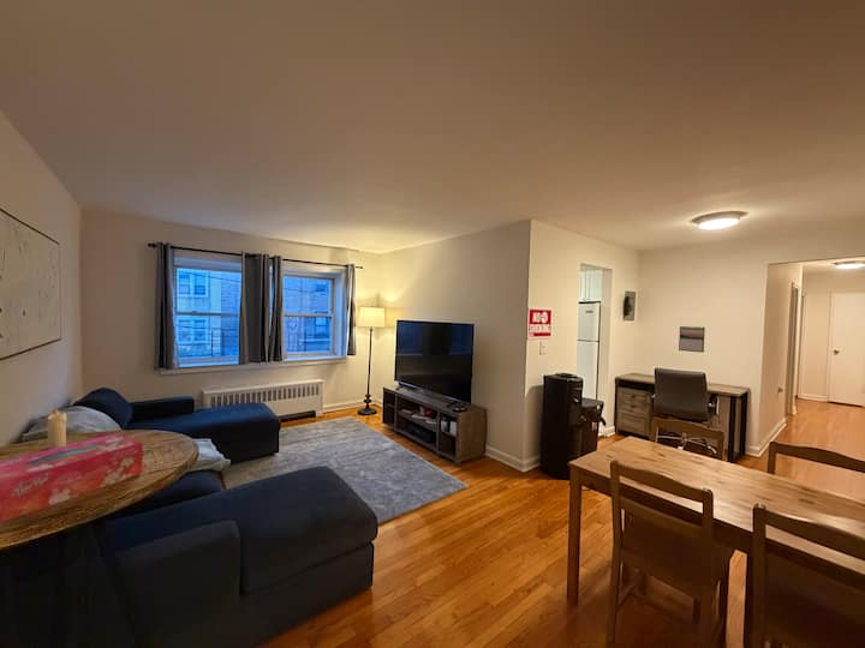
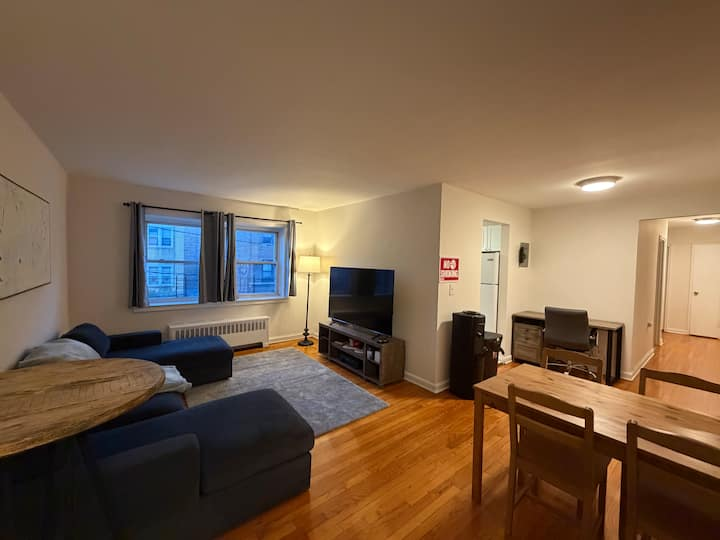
- calendar [678,325,706,354]
- candle [46,407,68,450]
- tissue box [0,433,144,523]
